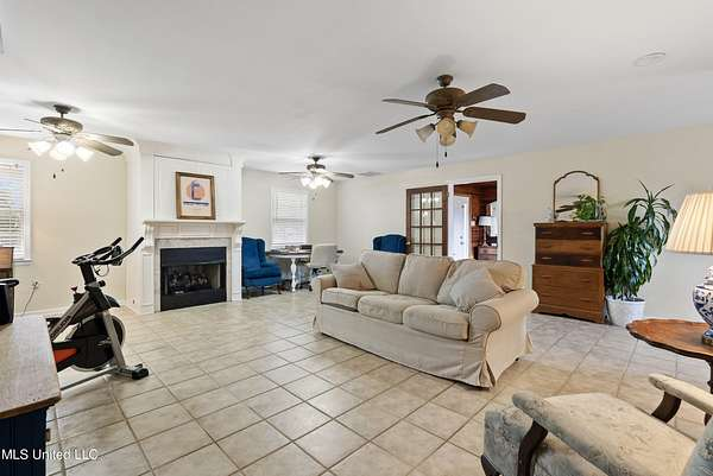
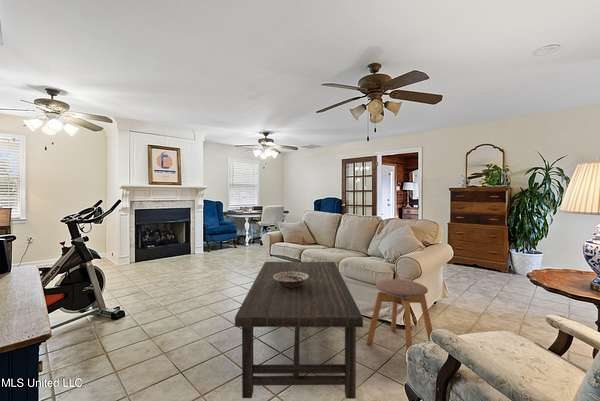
+ decorative bowl [273,271,309,288]
+ coffee table [234,261,364,400]
+ stool [365,278,434,352]
